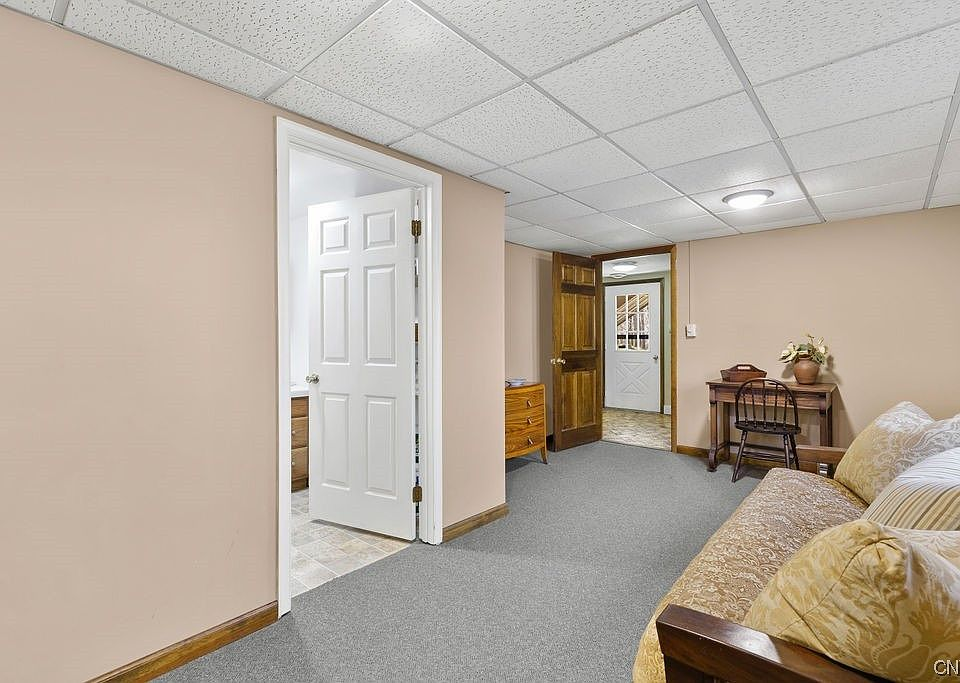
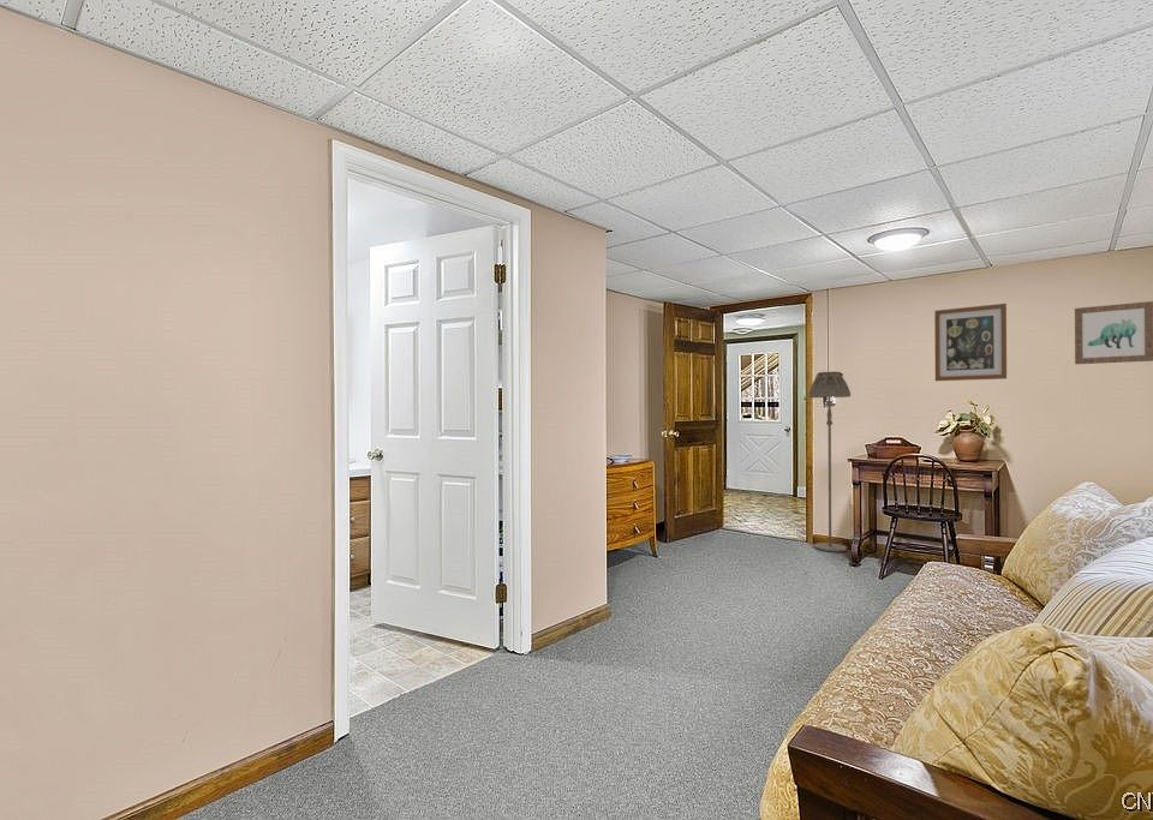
+ floor lamp [807,371,852,553]
+ wall art [1074,300,1153,365]
+ wall art [933,303,1008,382]
